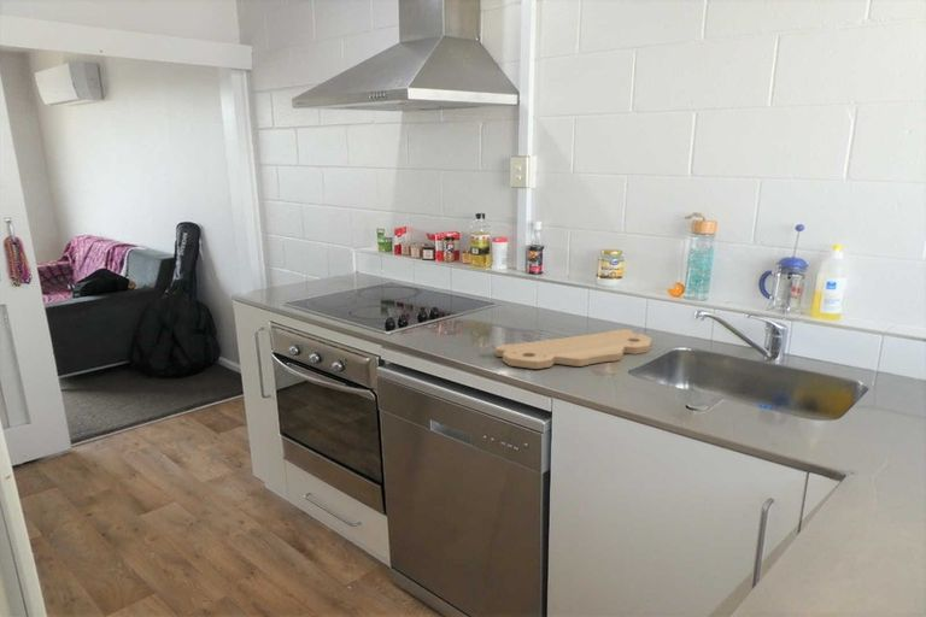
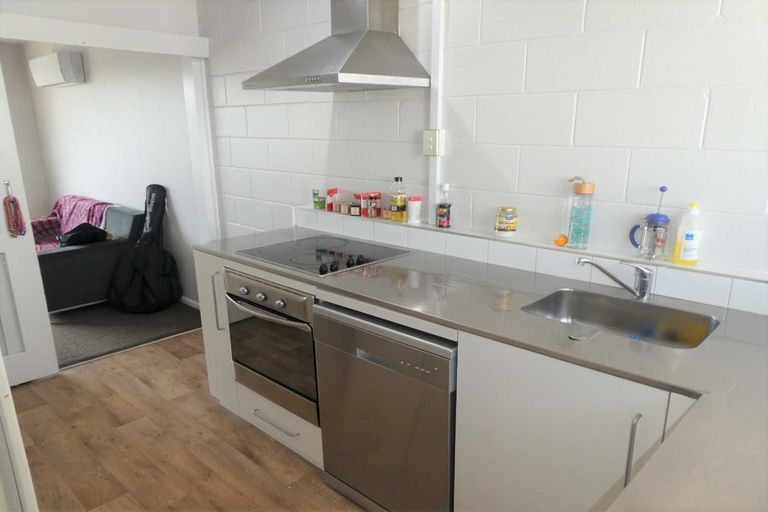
- cutting board [494,328,652,370]
